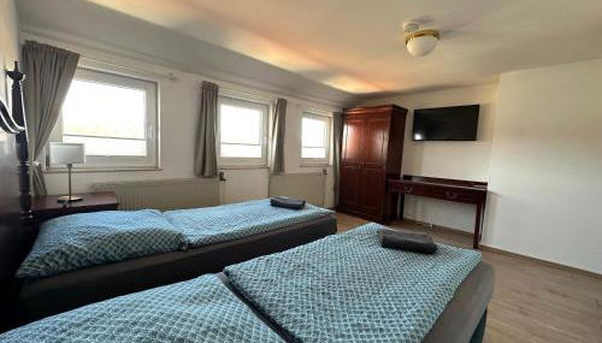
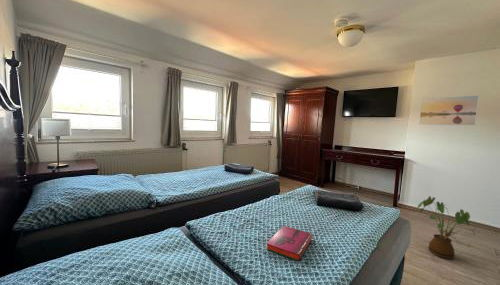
+ hardback book [265,225,313,262]
+ house plant [416,195,476,260]
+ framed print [418,94,480,126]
